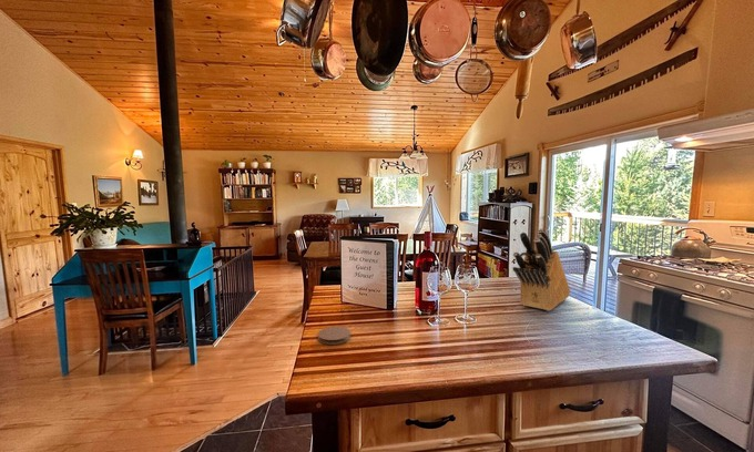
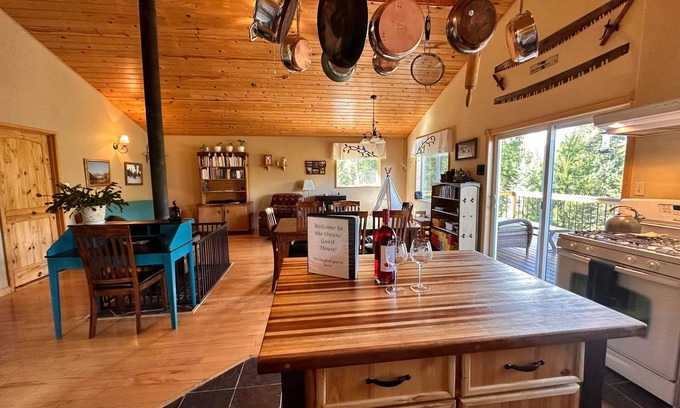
- coaster [317,326,351,346]
- knife block [512,228,571,312]
